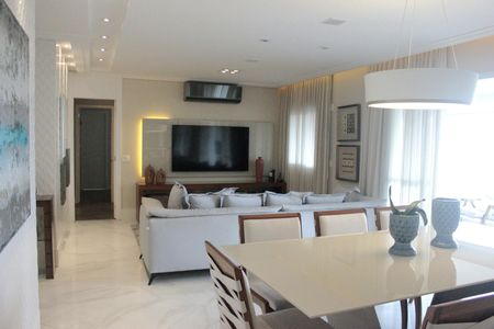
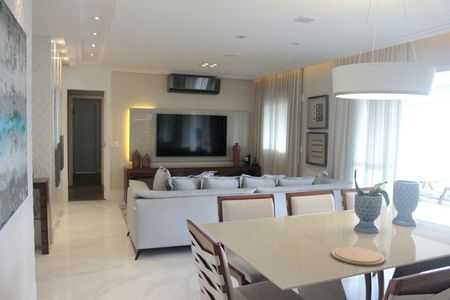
+ plate [330,246,386,267]
